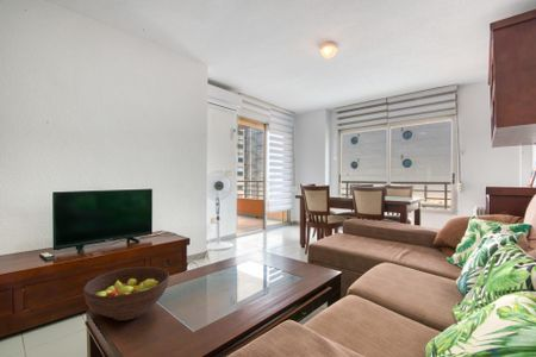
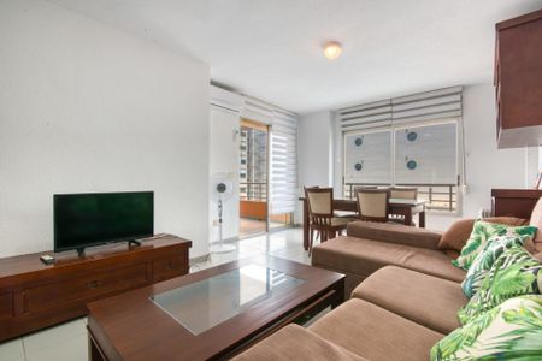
- fruit bowl [82,265,170,321]
